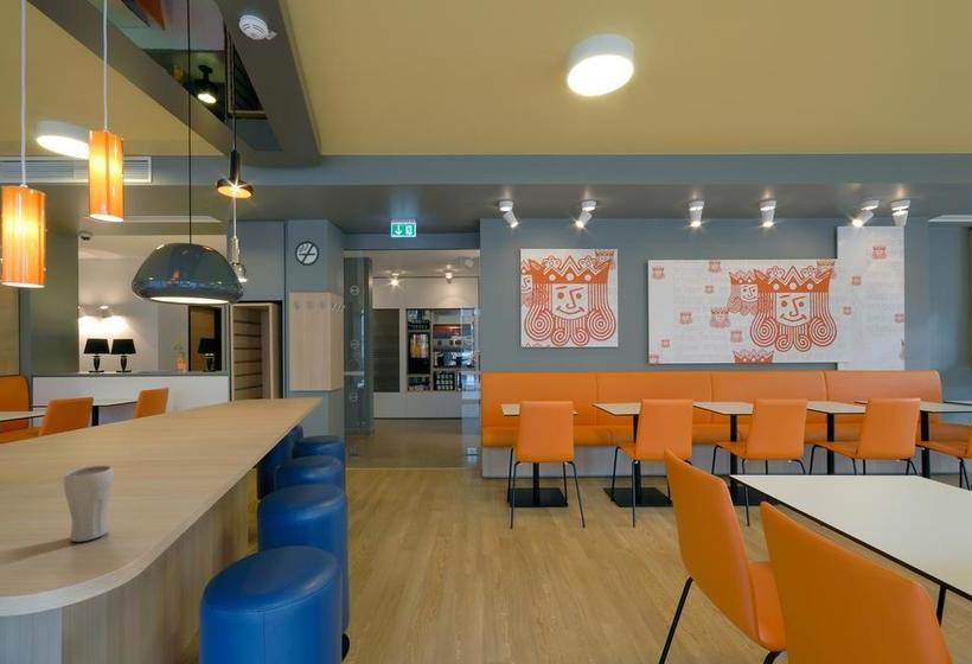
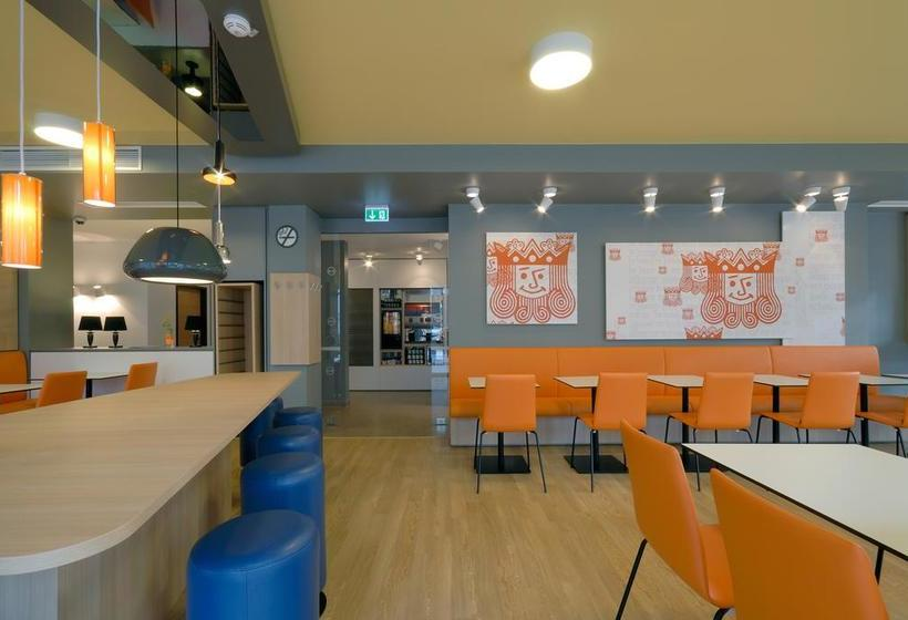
- drinking glass [63,465,115,543]
